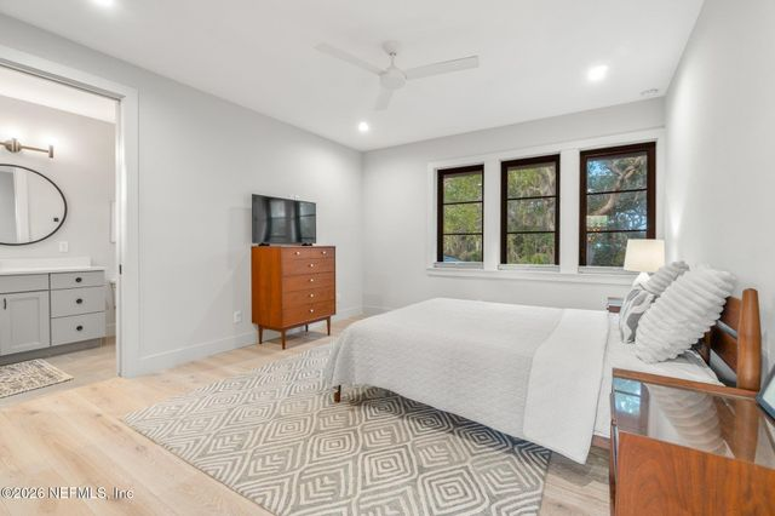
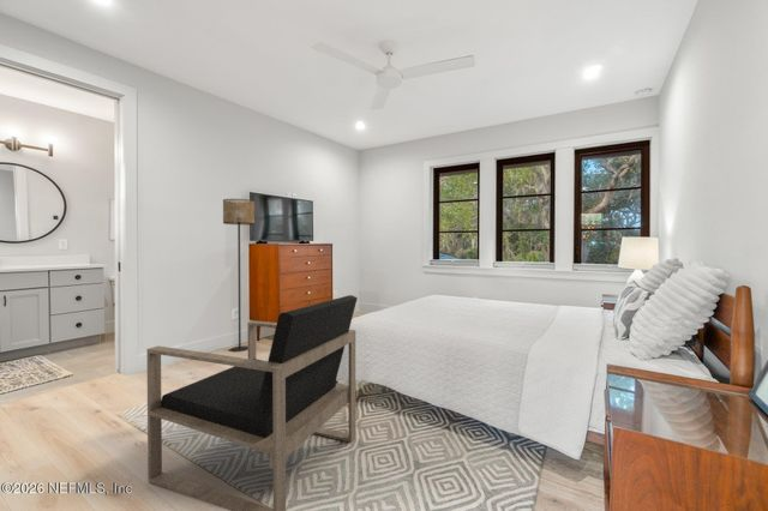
+ floor lamp [222,198,256,353]
+ armchair [145,294,359,511]
